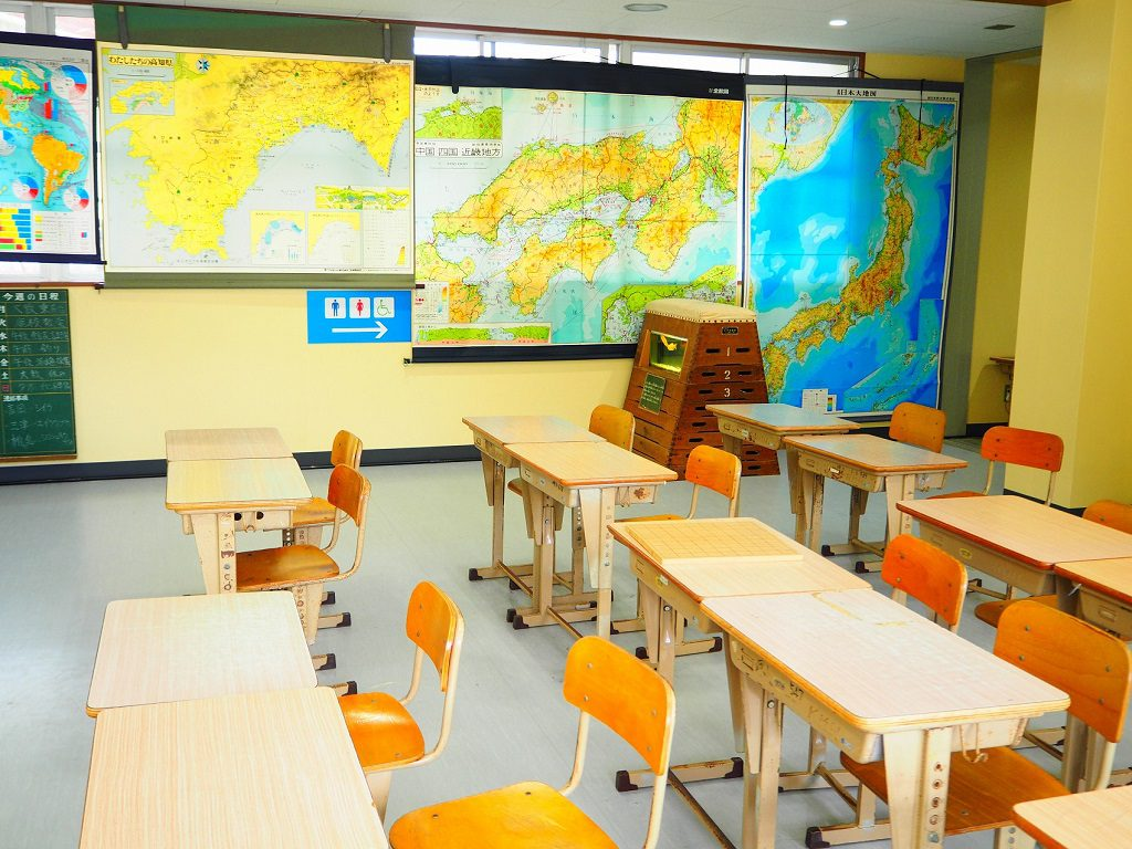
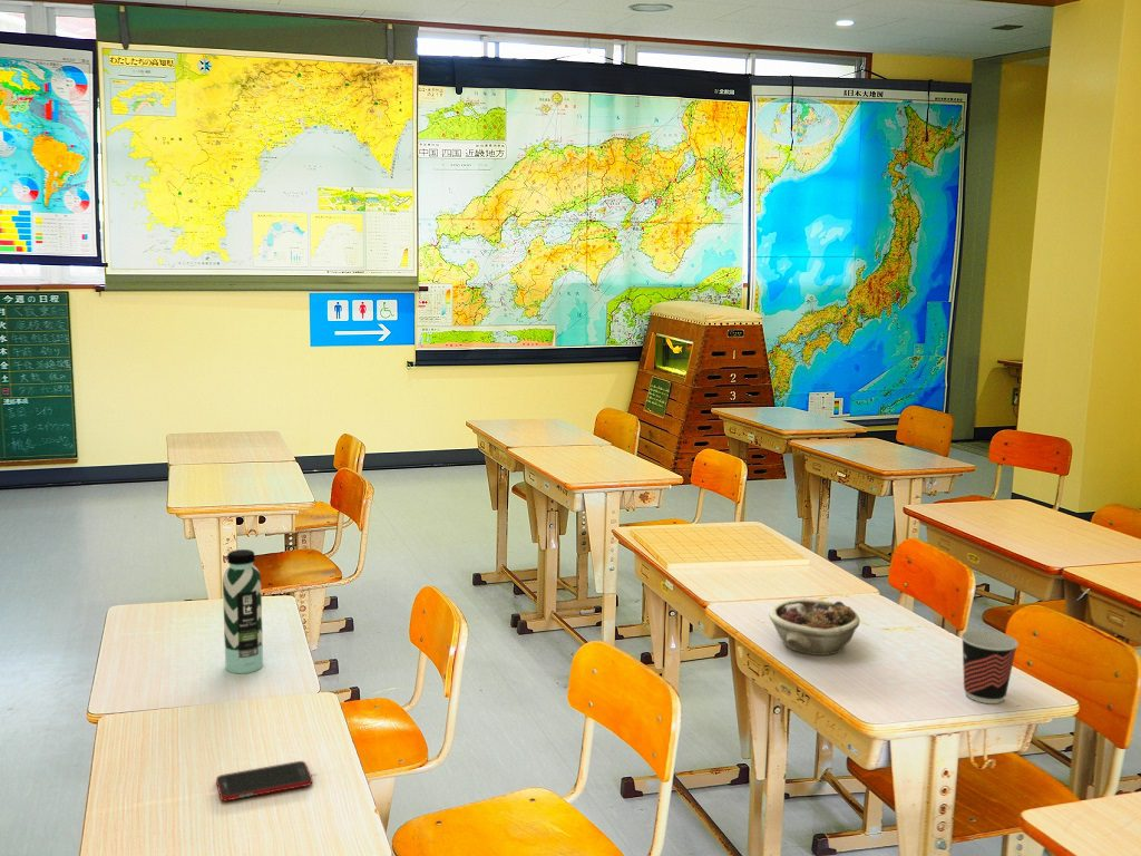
+ succulent planter [768,597,861,656]
+ water bottle [222,548,264,674]
+ cup [960,629,1020,704]
+ cell phone [215,760,313,802]
